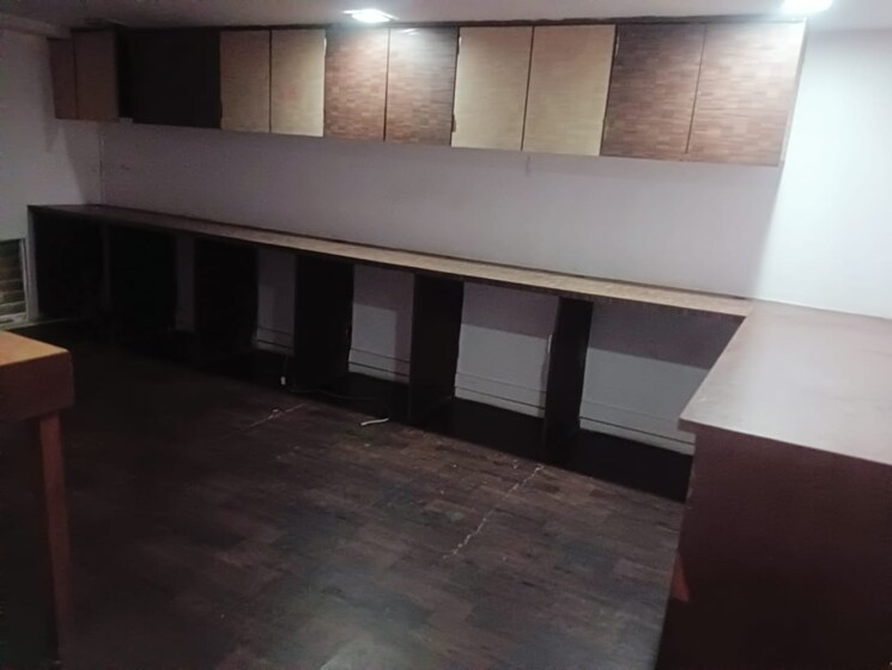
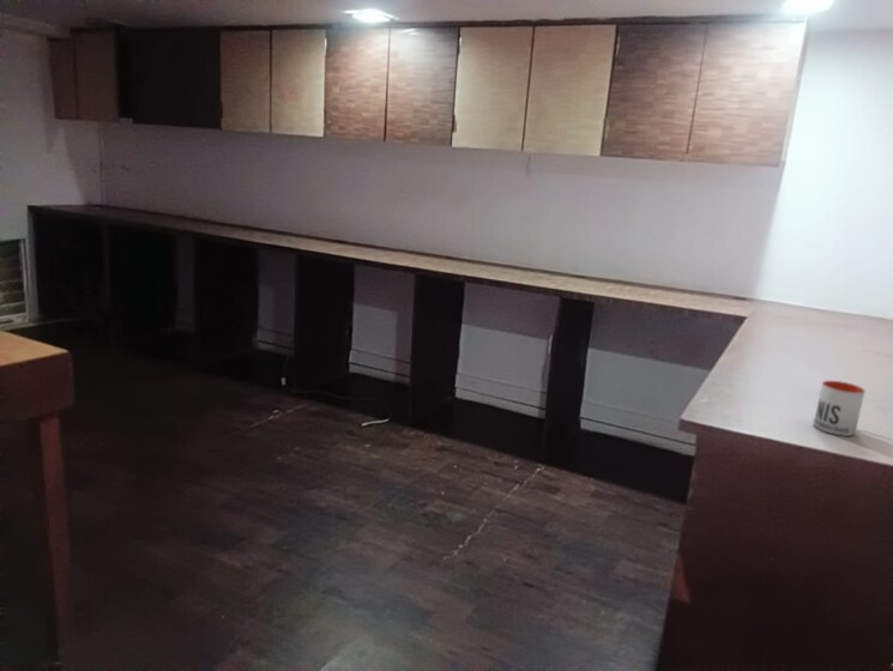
+ mug [813,380,867,437]
